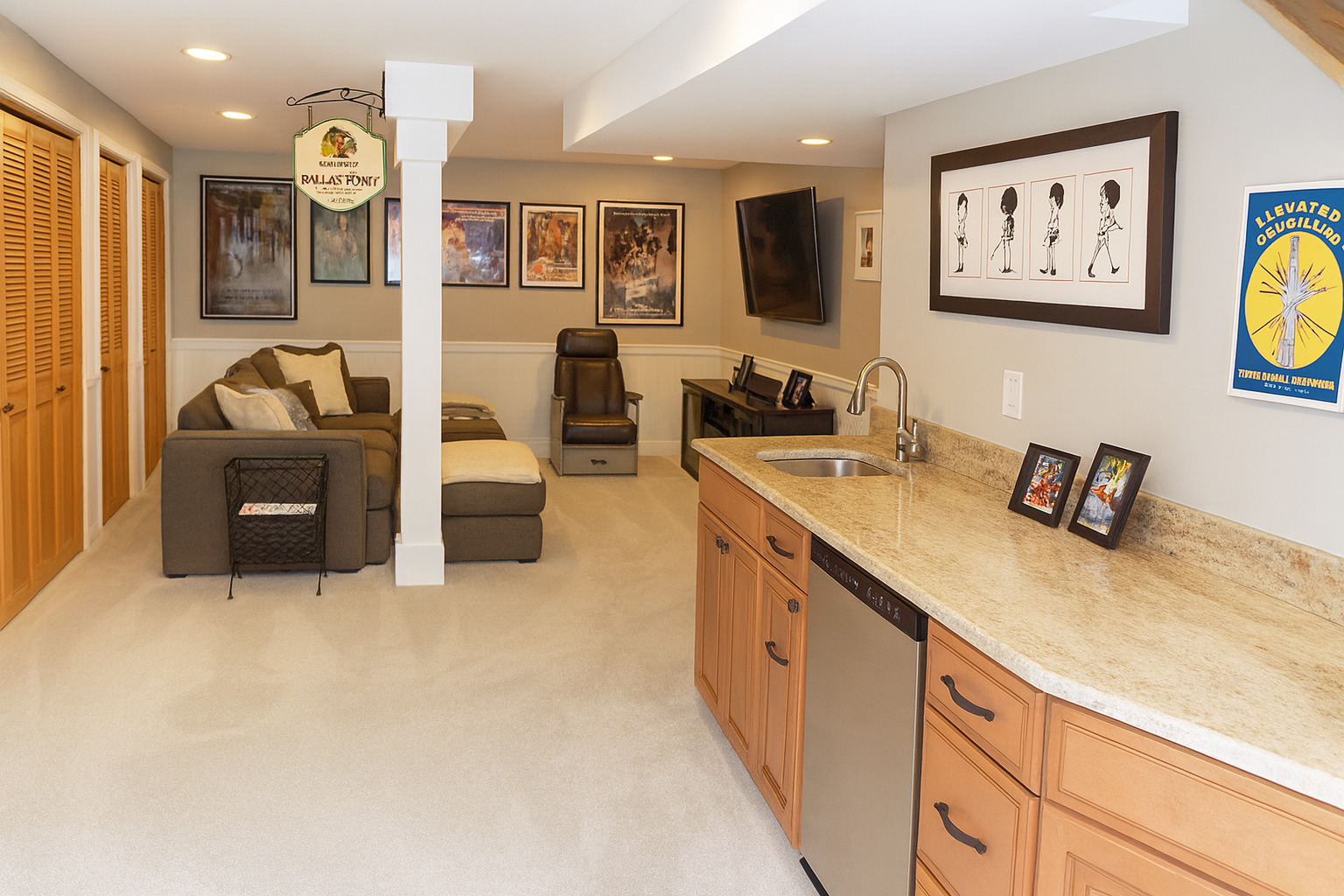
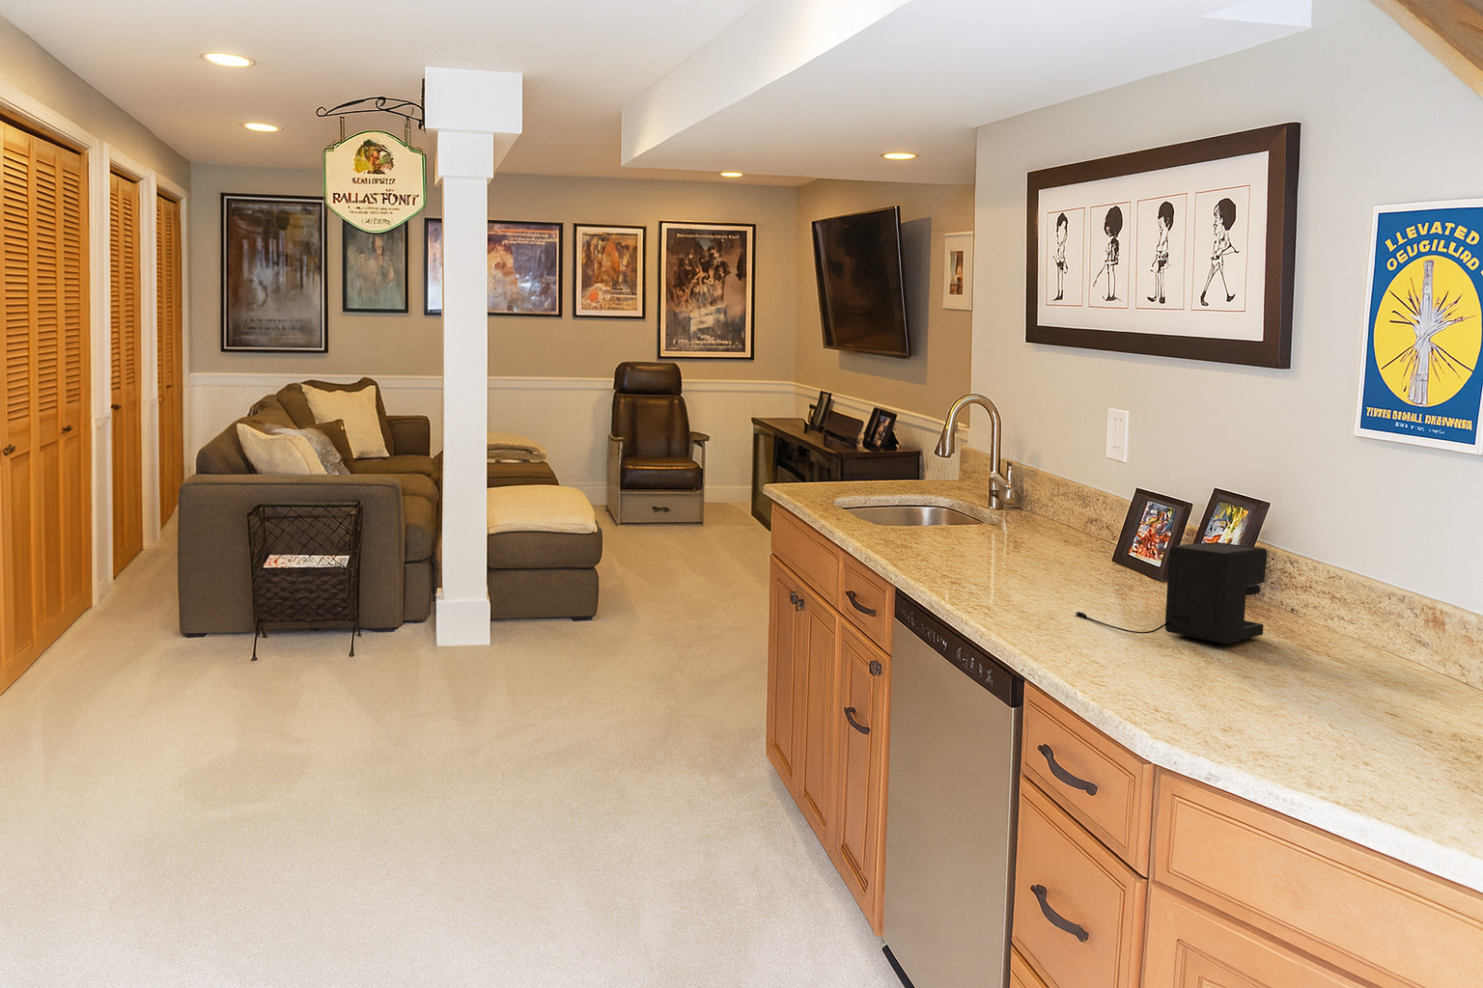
+ coffee maker [1074,541,1268,644]
